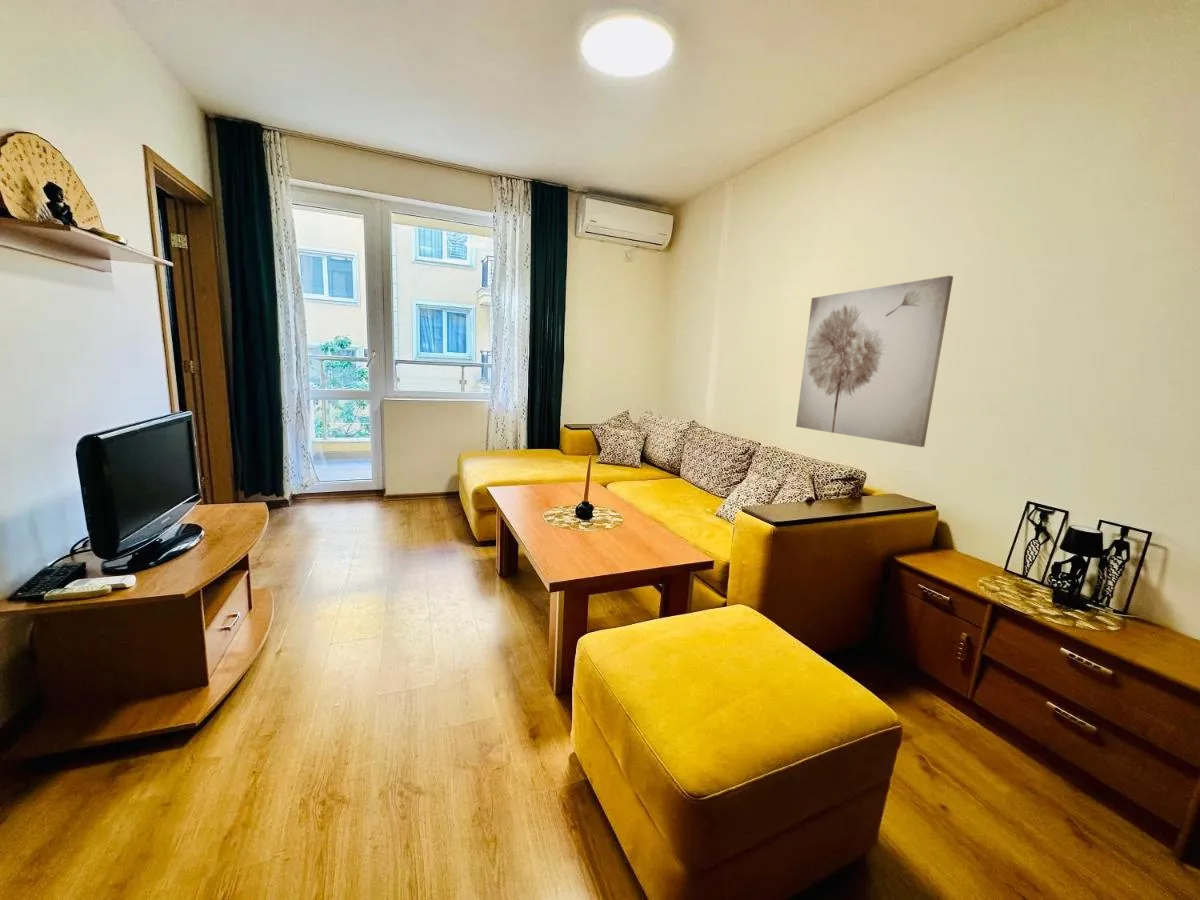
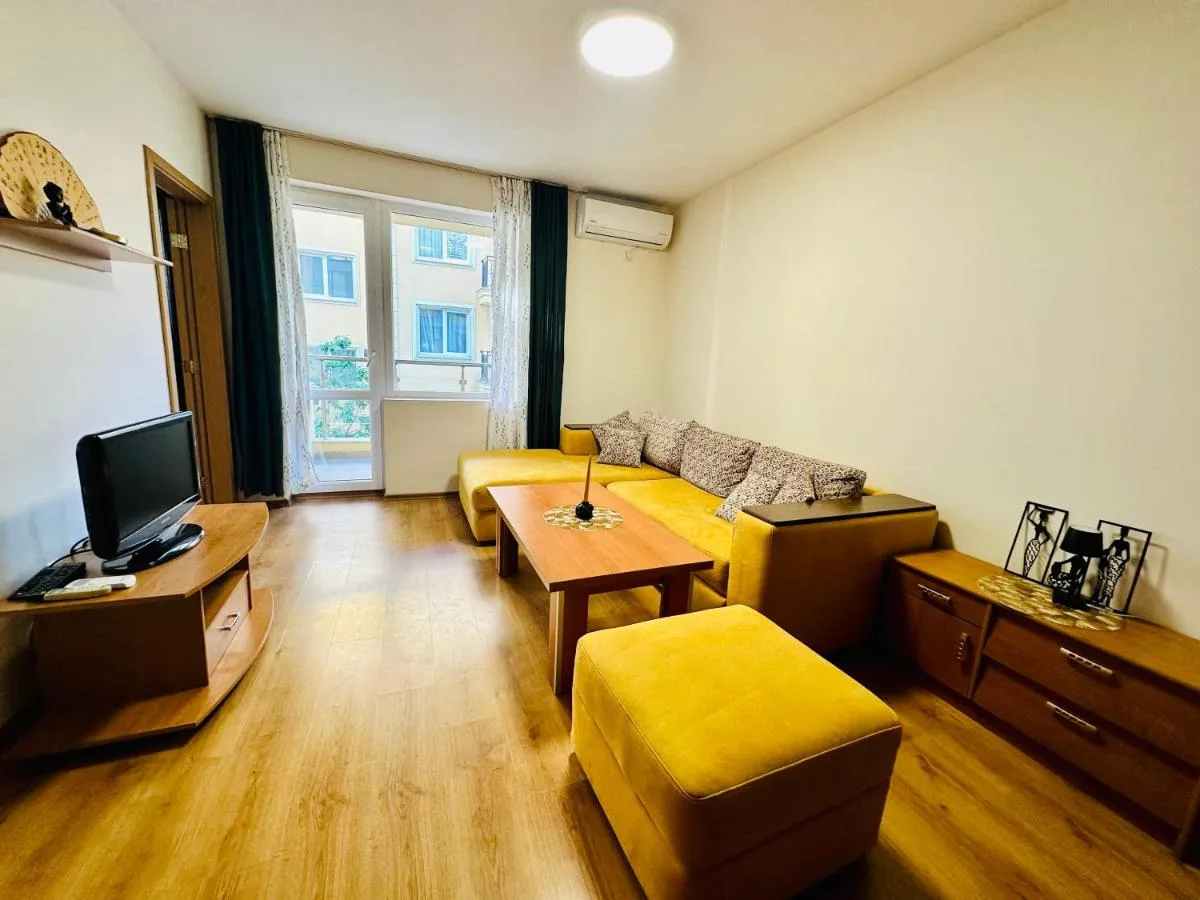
- wall art [795,275,954,448]
